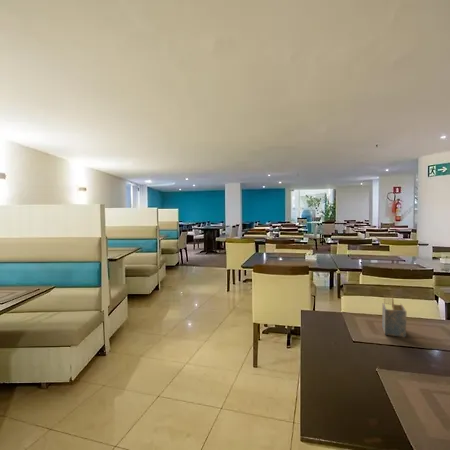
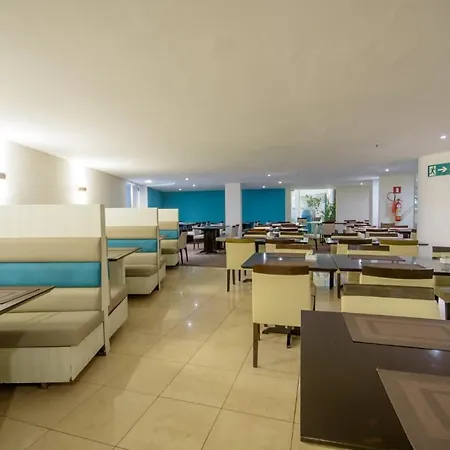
- napkin holder [381,294,407,338]
